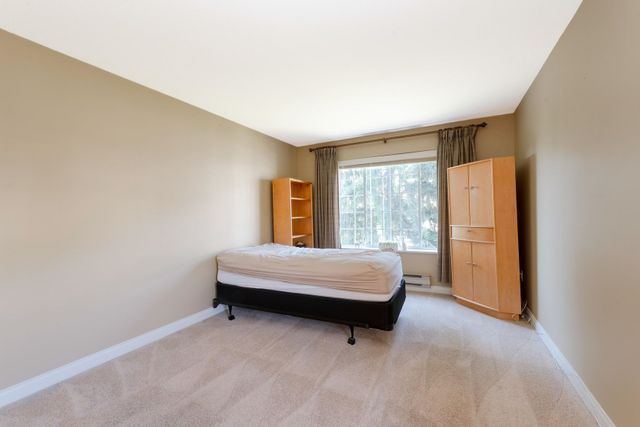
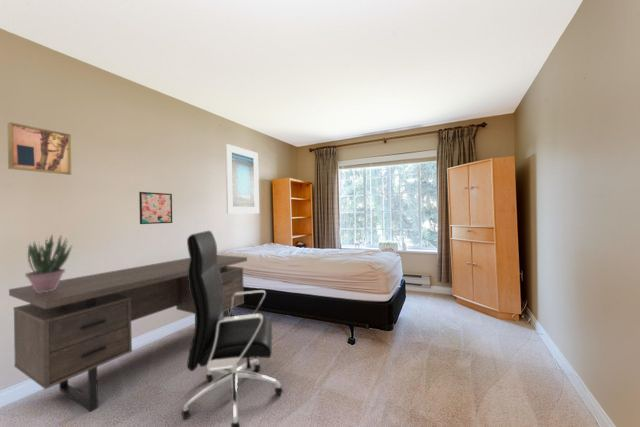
+ wall art [7,121,72,176]
+ potted plant [24,233,73,293]
+ office chair [181,230,283,427]
+ desk [8,254,248,413]
+ wall art [138,191,173,225]
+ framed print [224,143,260,214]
